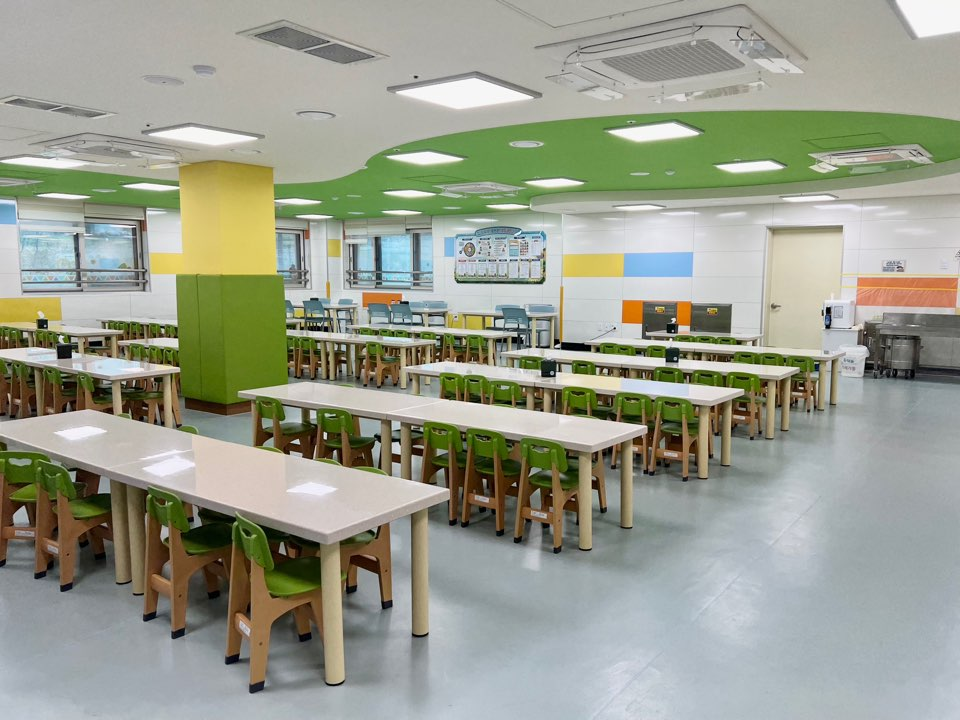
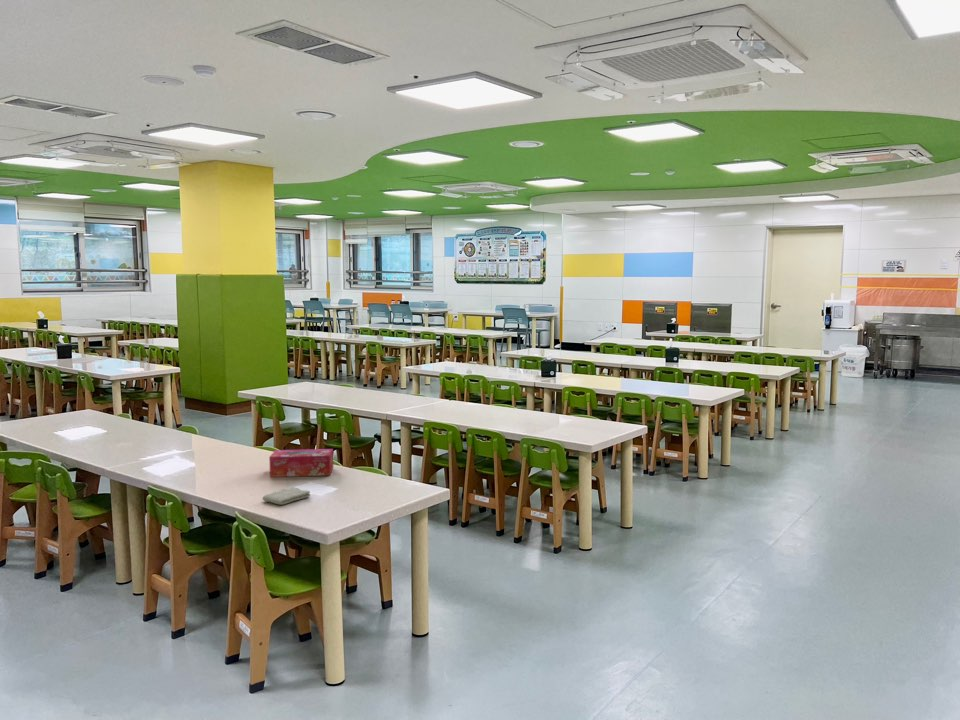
+ washcloth [261,487,311,506]
+ tissue box [268,448,334,478]
